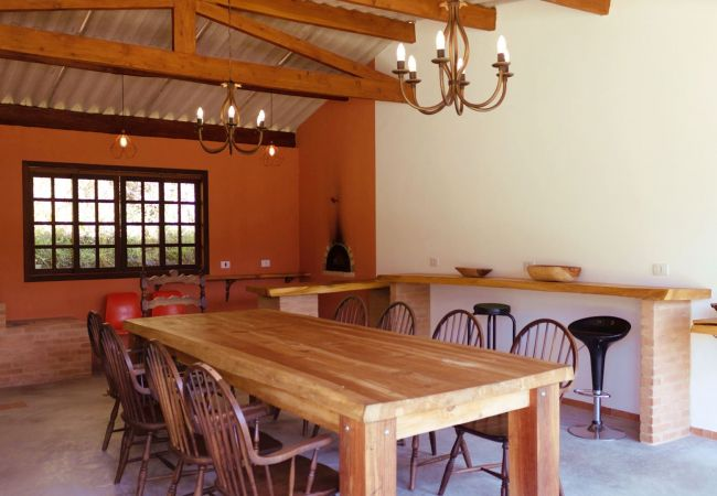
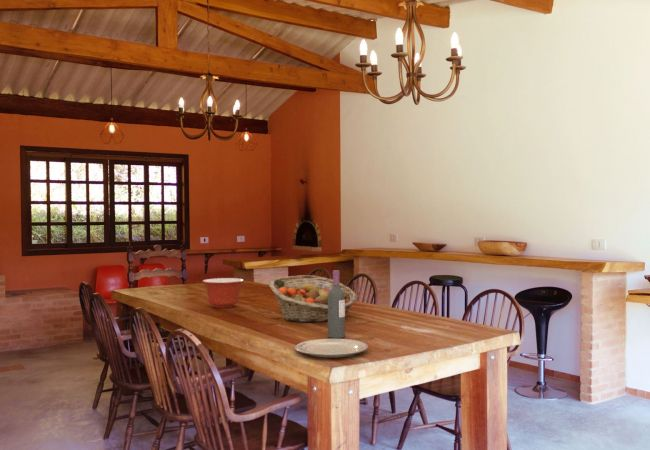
+ wine bottle [327,269,346,339]
+ fruit basket [268,274,358,323]
+ mixing bowl [202,277,245,309]
+ chinaware [294,338,369,358]
